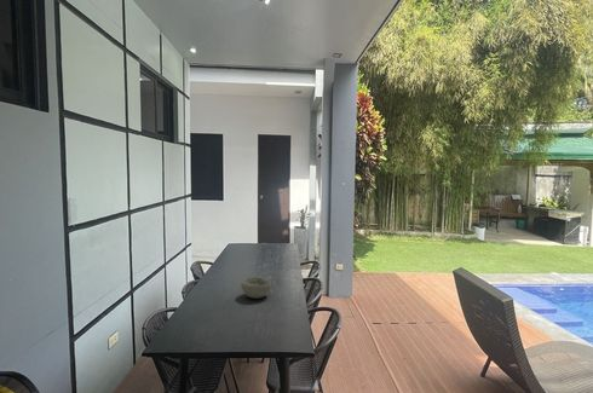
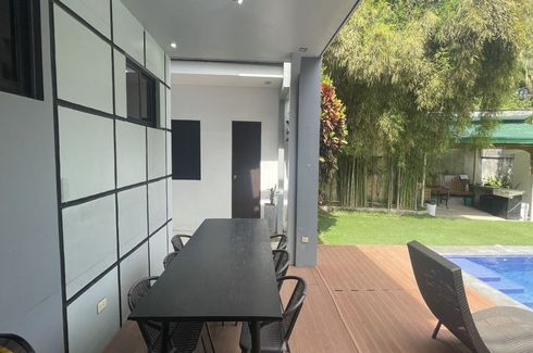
- bowl [240,276,272,300]
